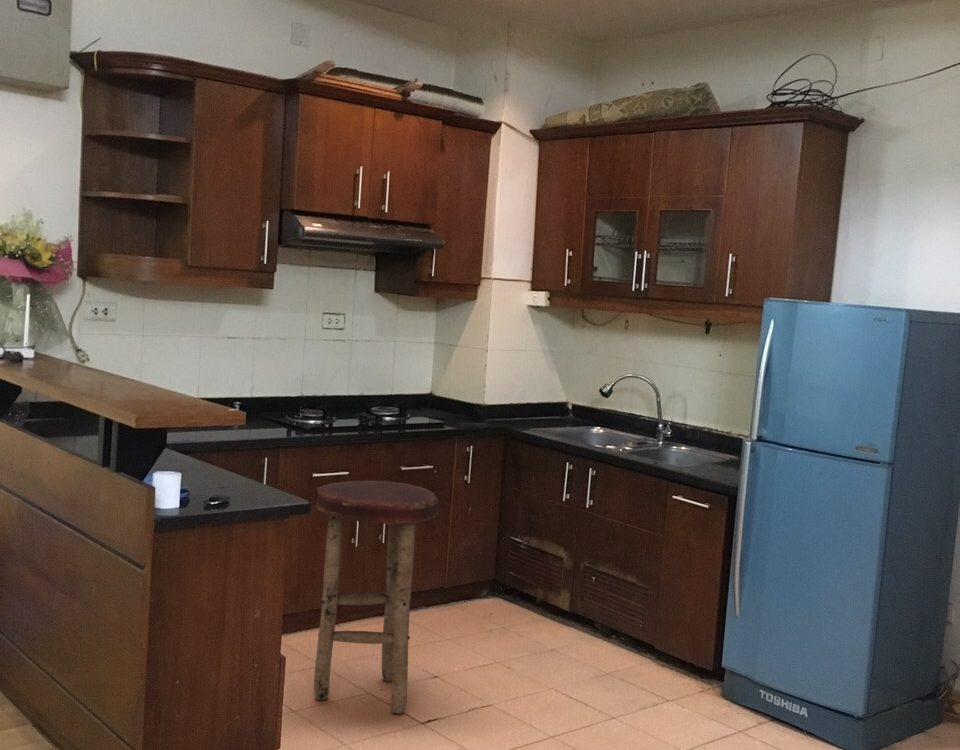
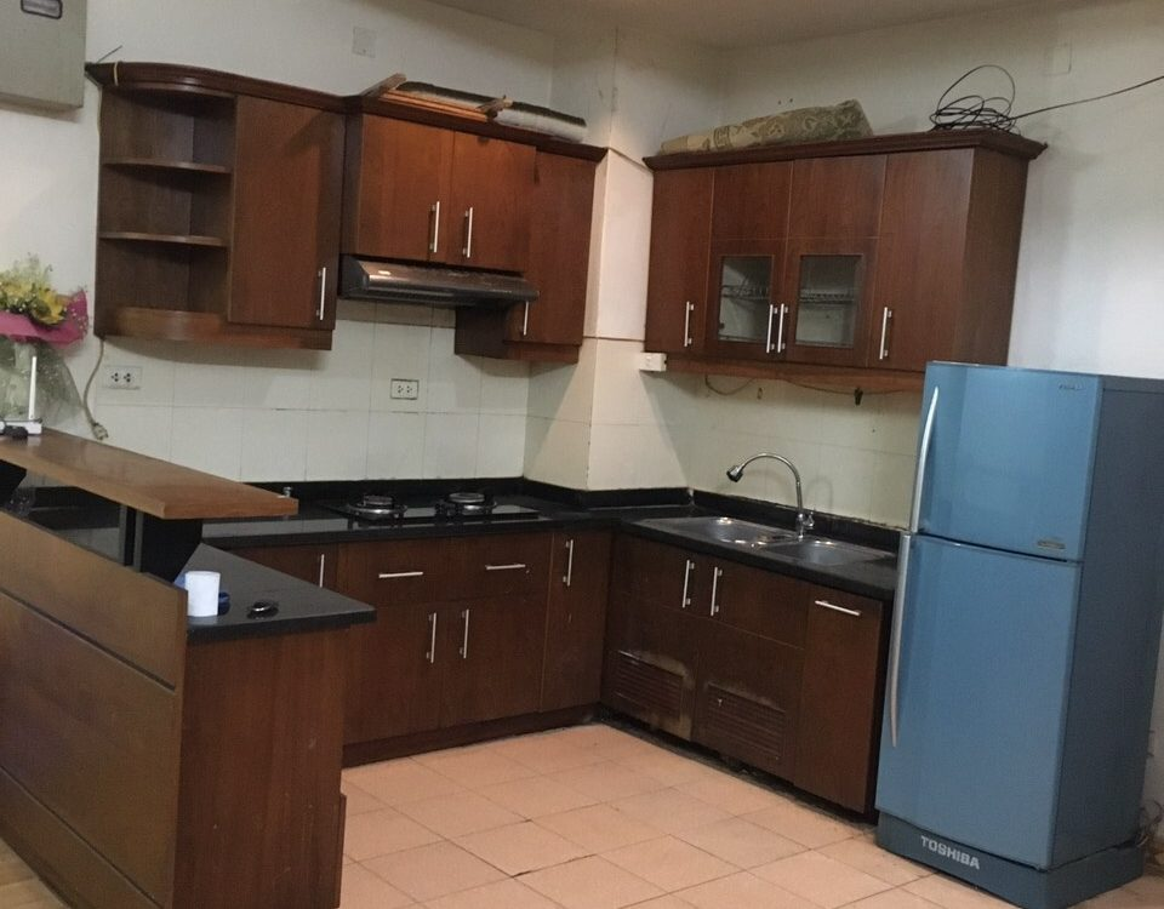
- stool [313,480,440,715]
